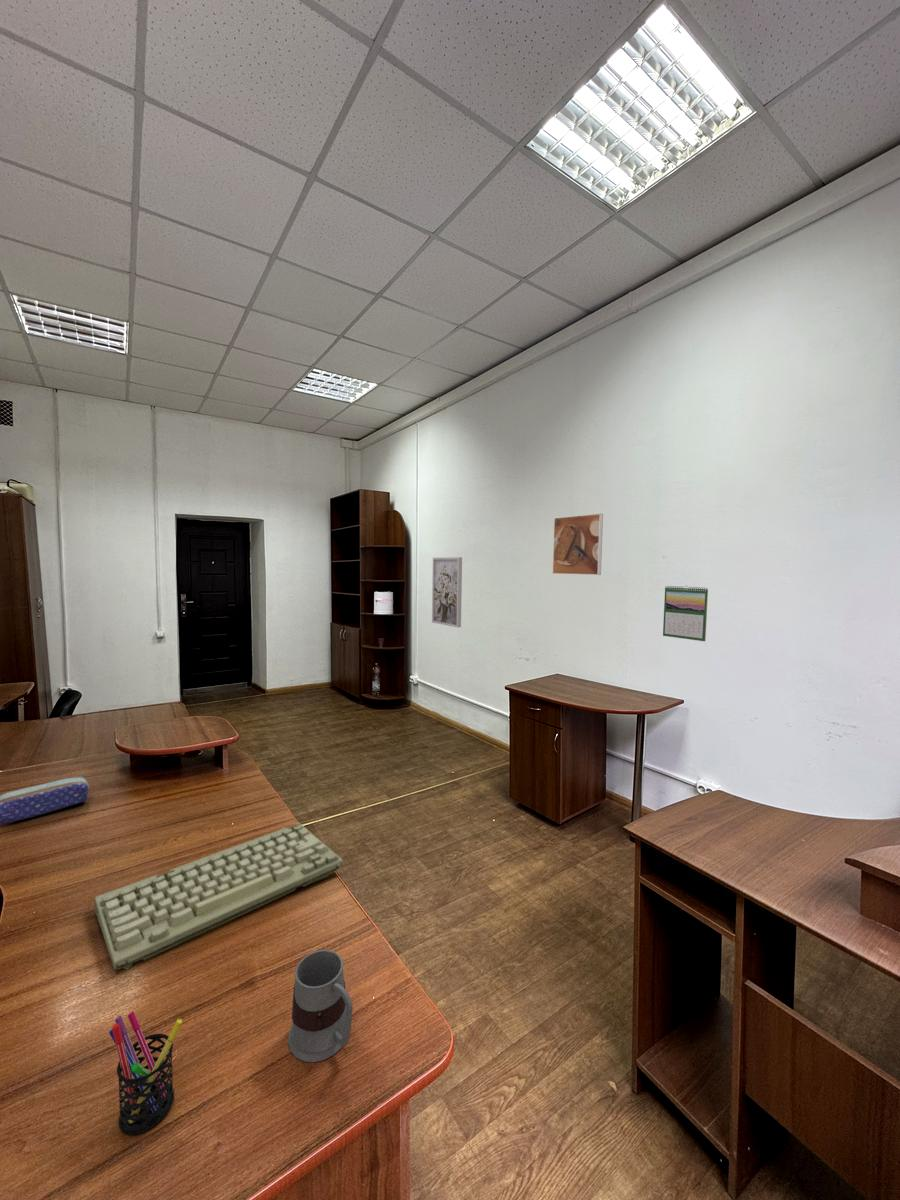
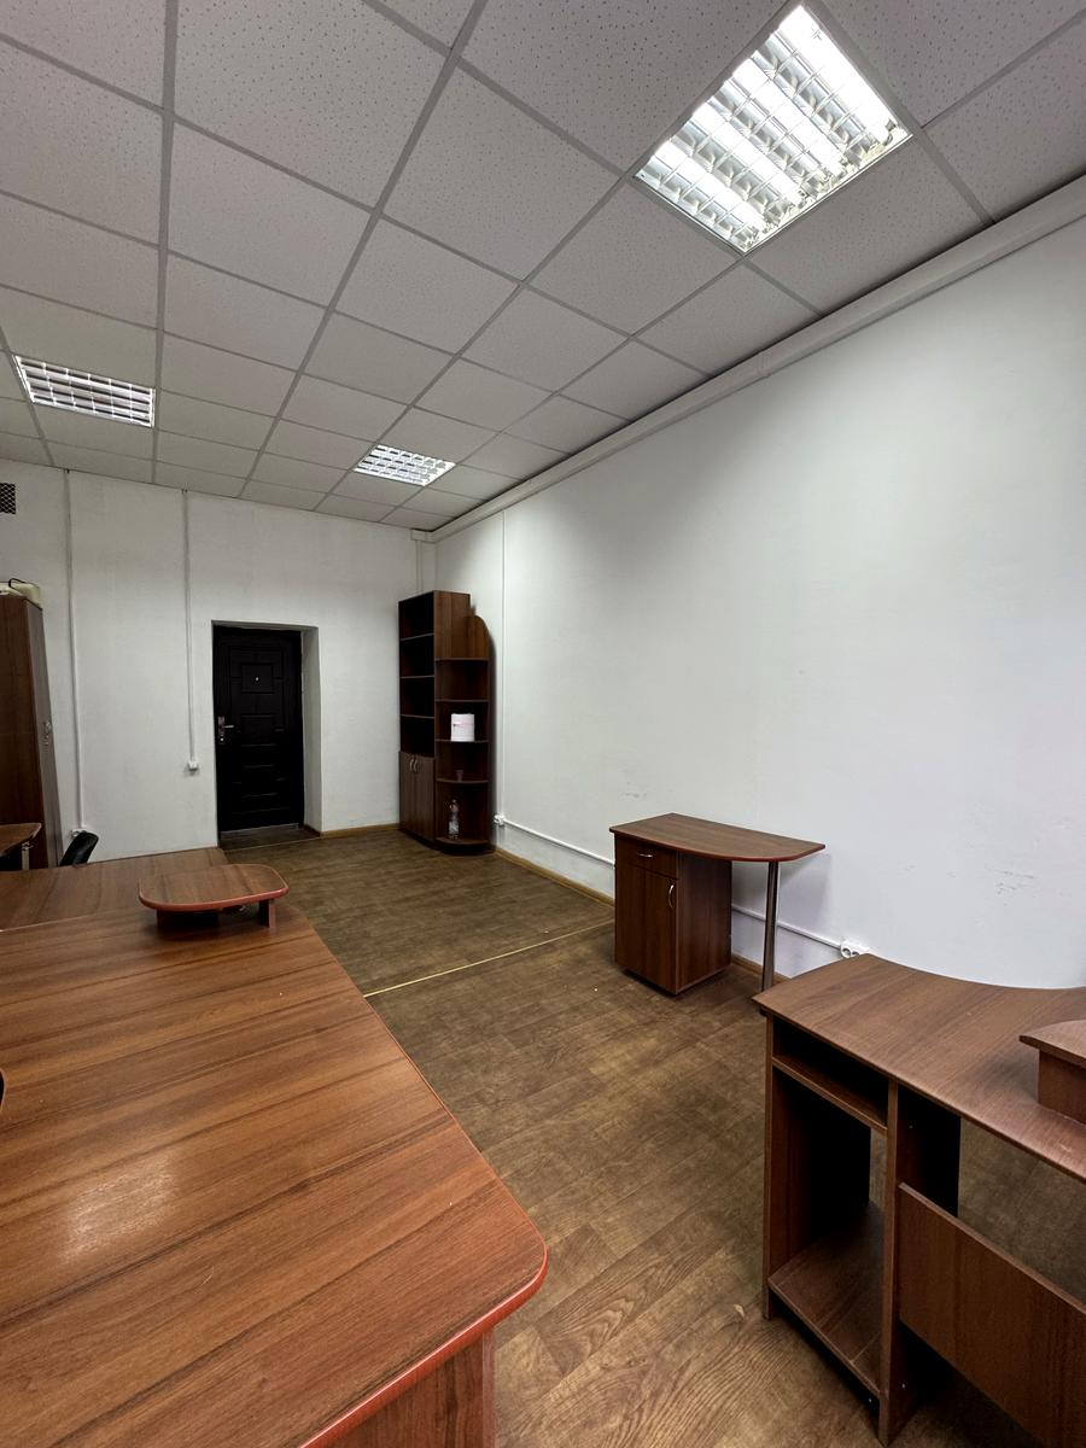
- pencil case [0,775,90,826]
- keyboard [93,822,344,971]
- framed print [552,512,604,576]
- pen holder [108,1010,183,1136]
- mug [287,949,354,1063]
- wall art [431,556,463,628]
- calendar [662,585,709,642]
